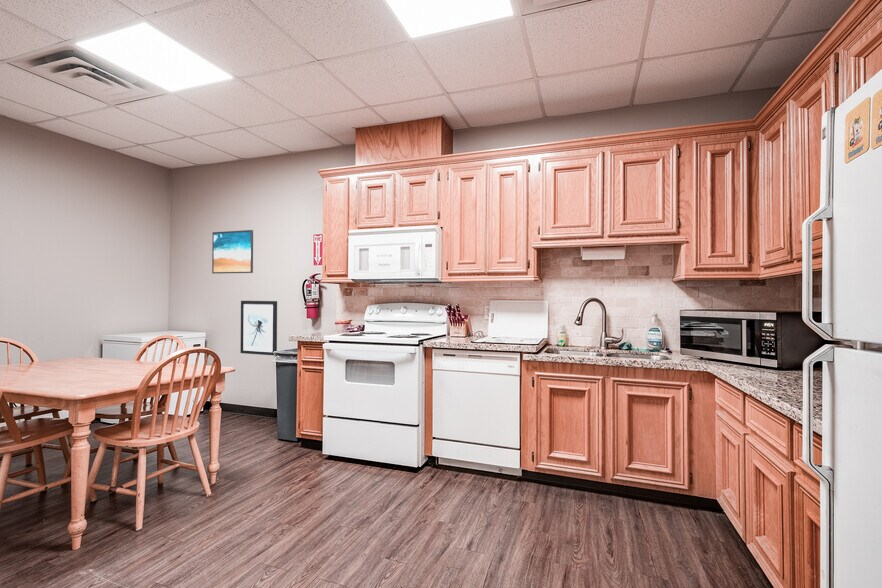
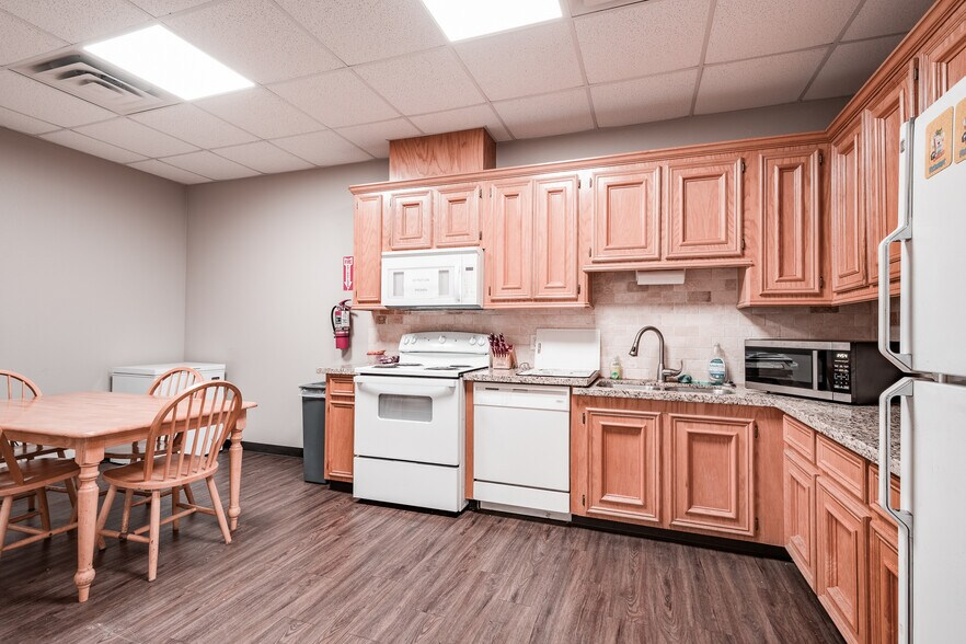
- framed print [211,229,254,275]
- wall art [239,300,278,357]
